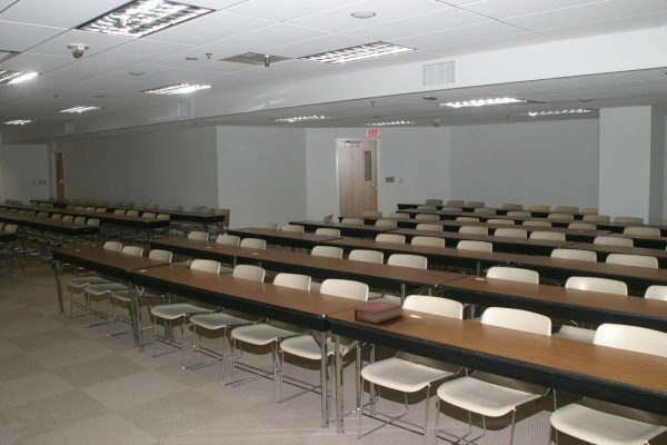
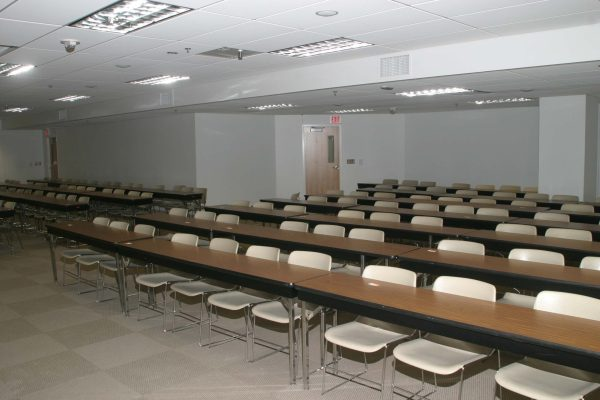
- book [354,300,404,325]
